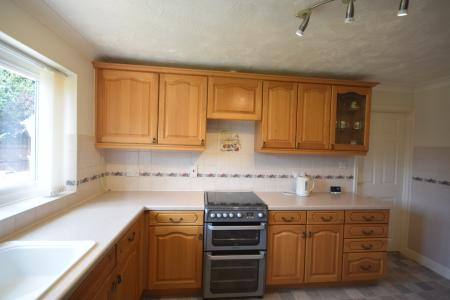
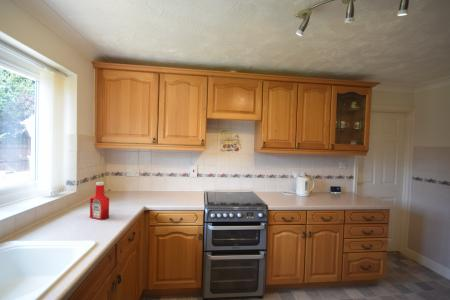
+ soap bottle [89,181,110,221]
